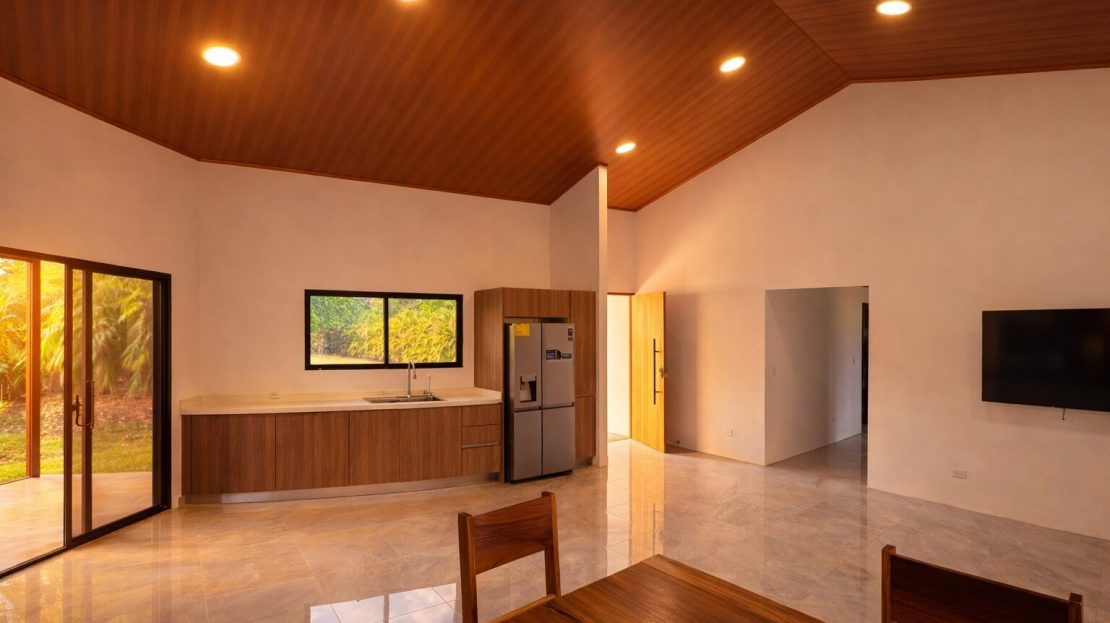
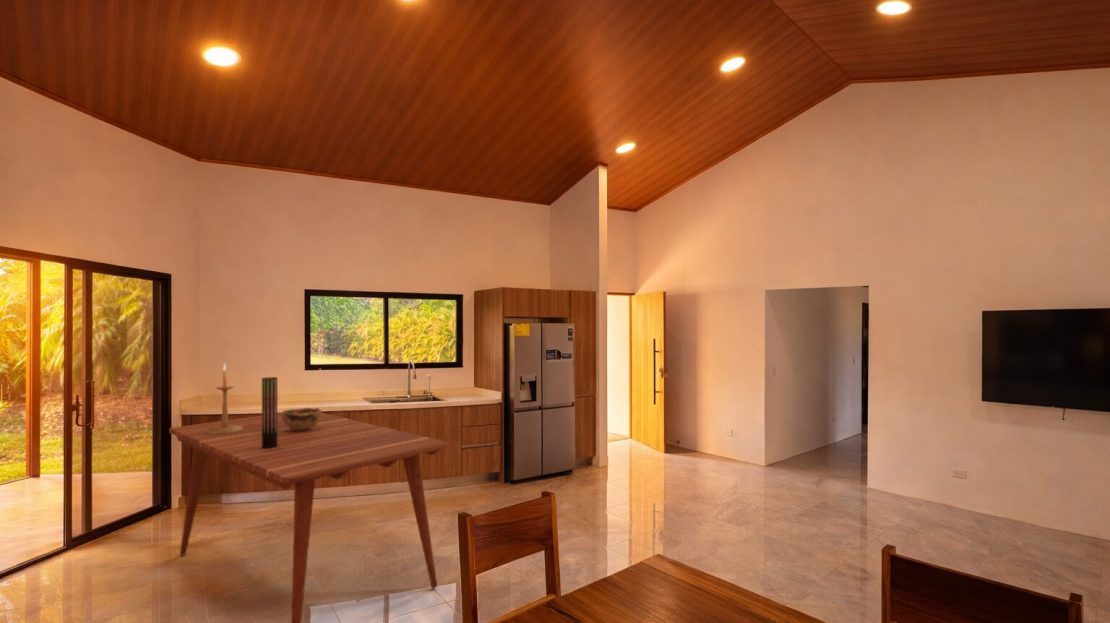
+ decorative bowl [281,407,323,430]
+ candlestick [206,362,243,434]
+ cylinder [261,376,278,449]
+ dining table [168,412,449,623]
